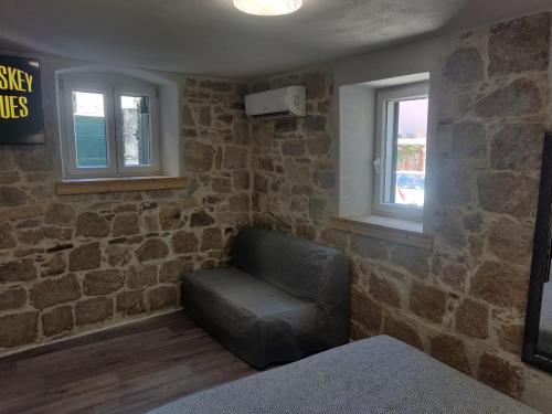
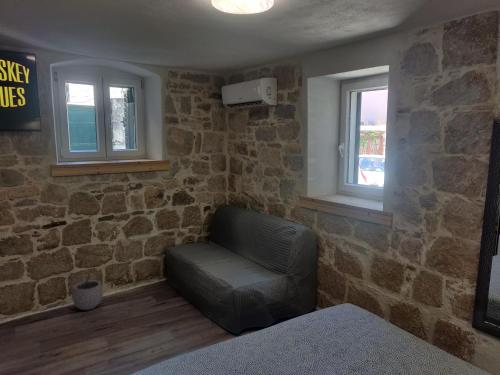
+ plant pot [71,274,104,311]
